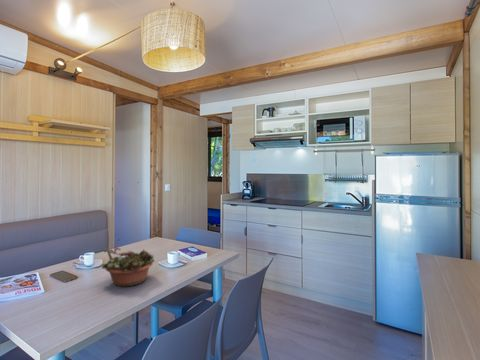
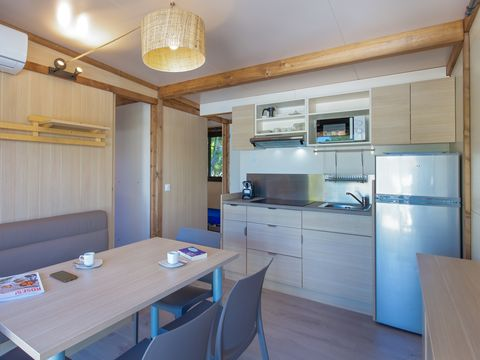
- succulent planter [95,246,156,287]
